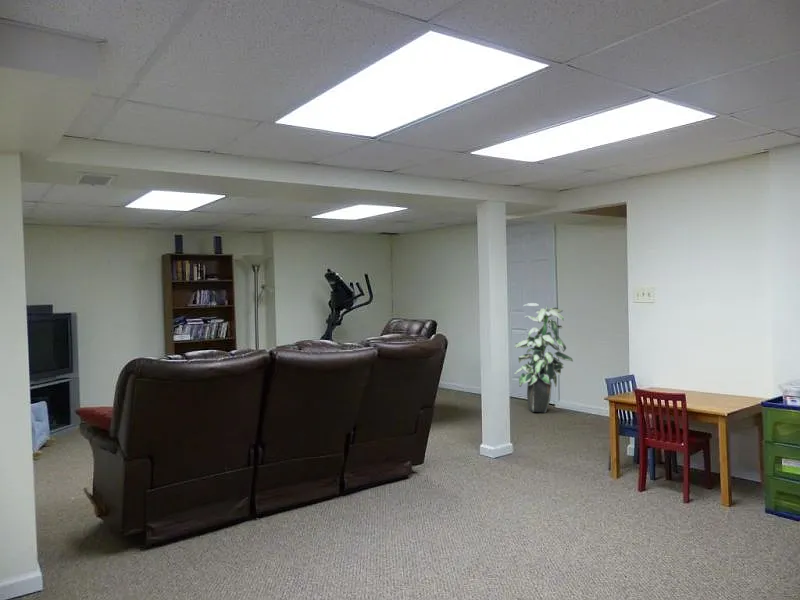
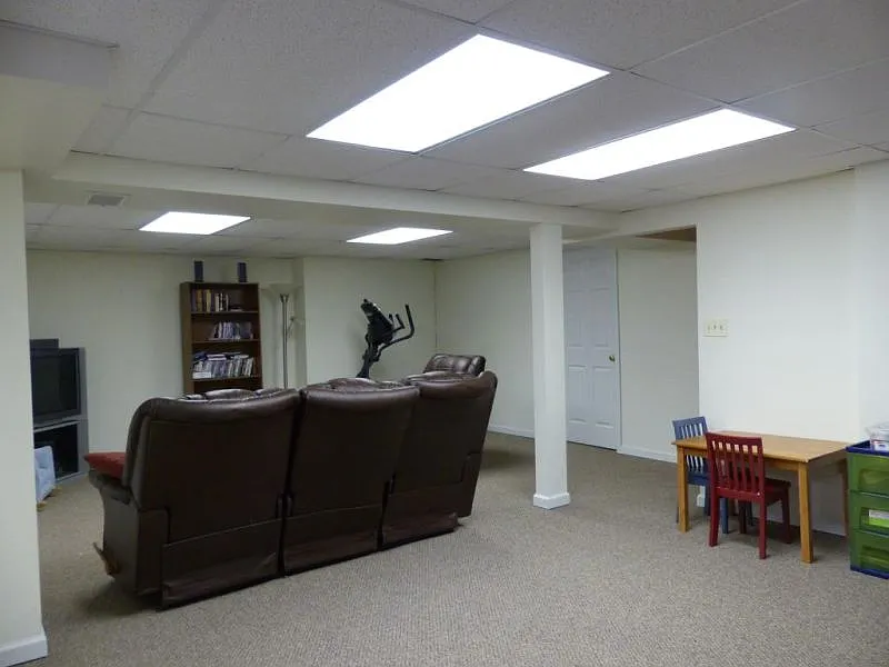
- indoor plant [513,302,574,414]
